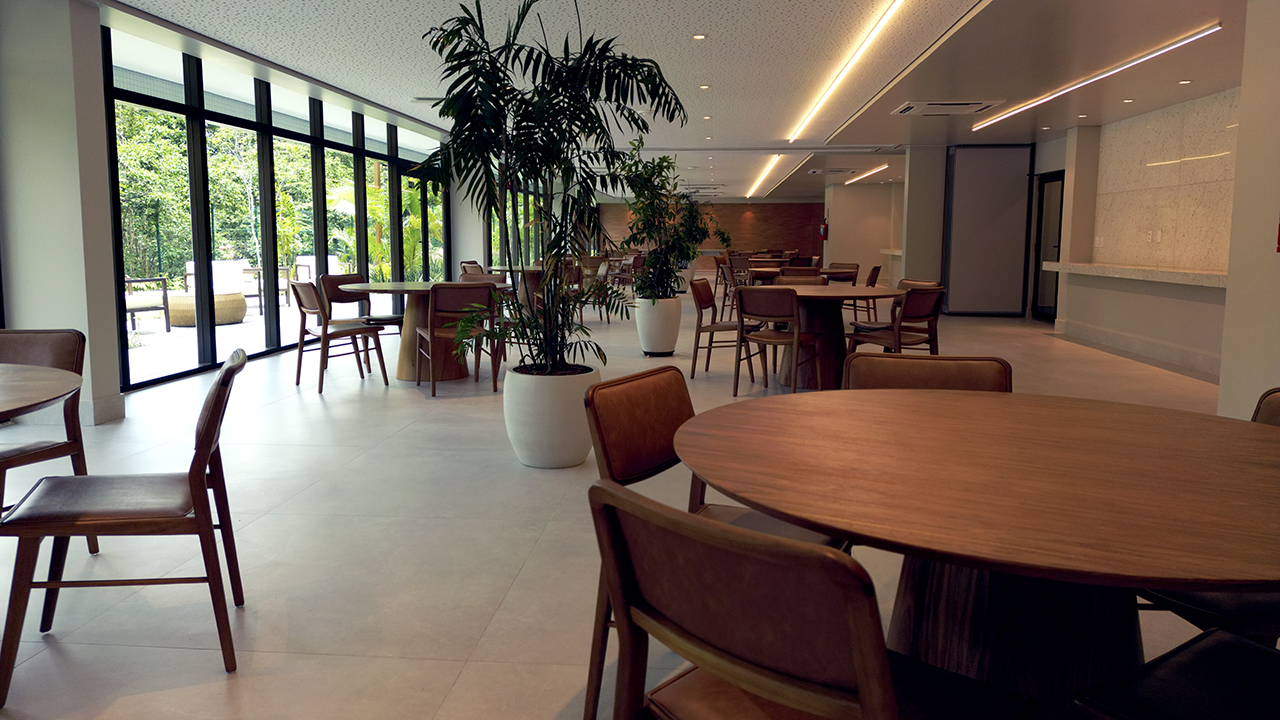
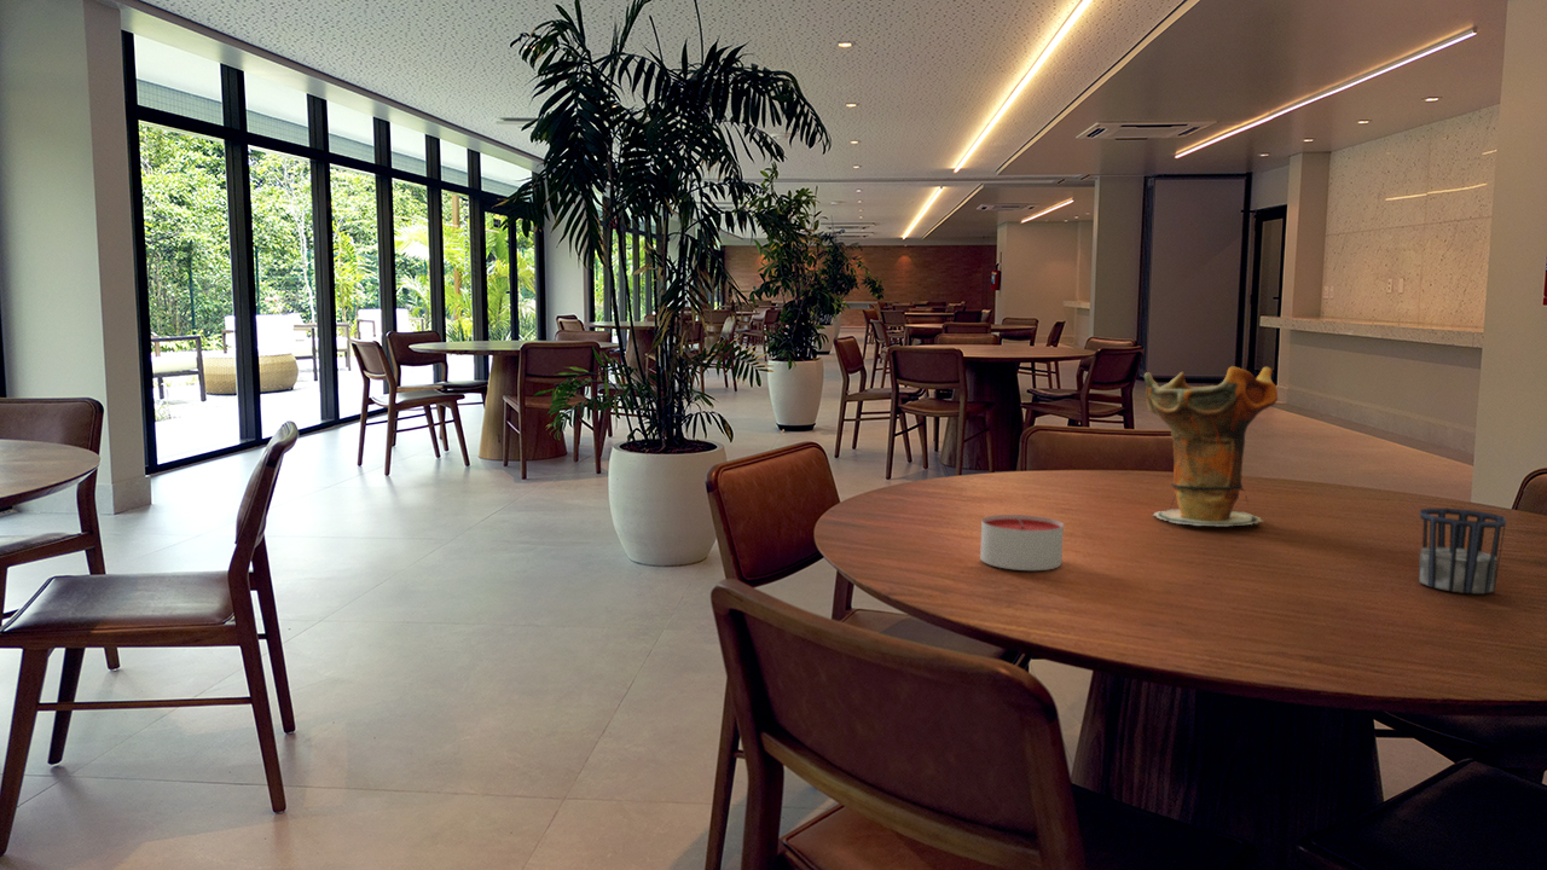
+ decorative vase [1143,365,1279,527]
+ candle [979,514,1065,572]
+ cup [1418,507,1507,594]
